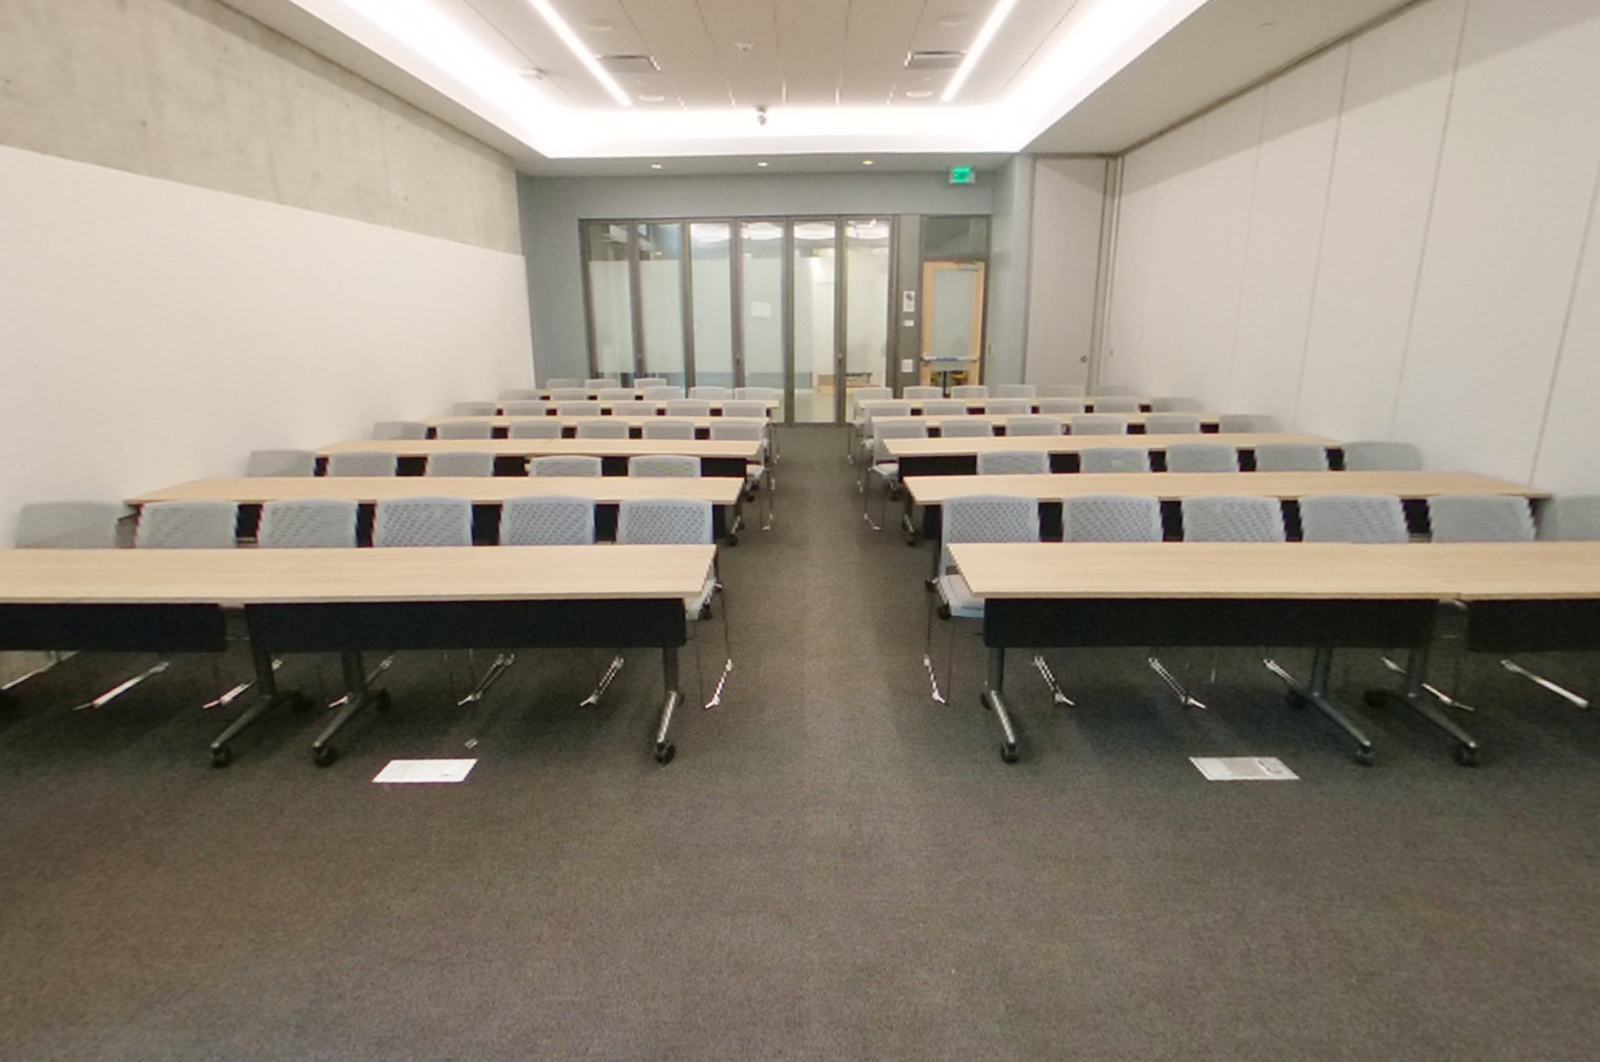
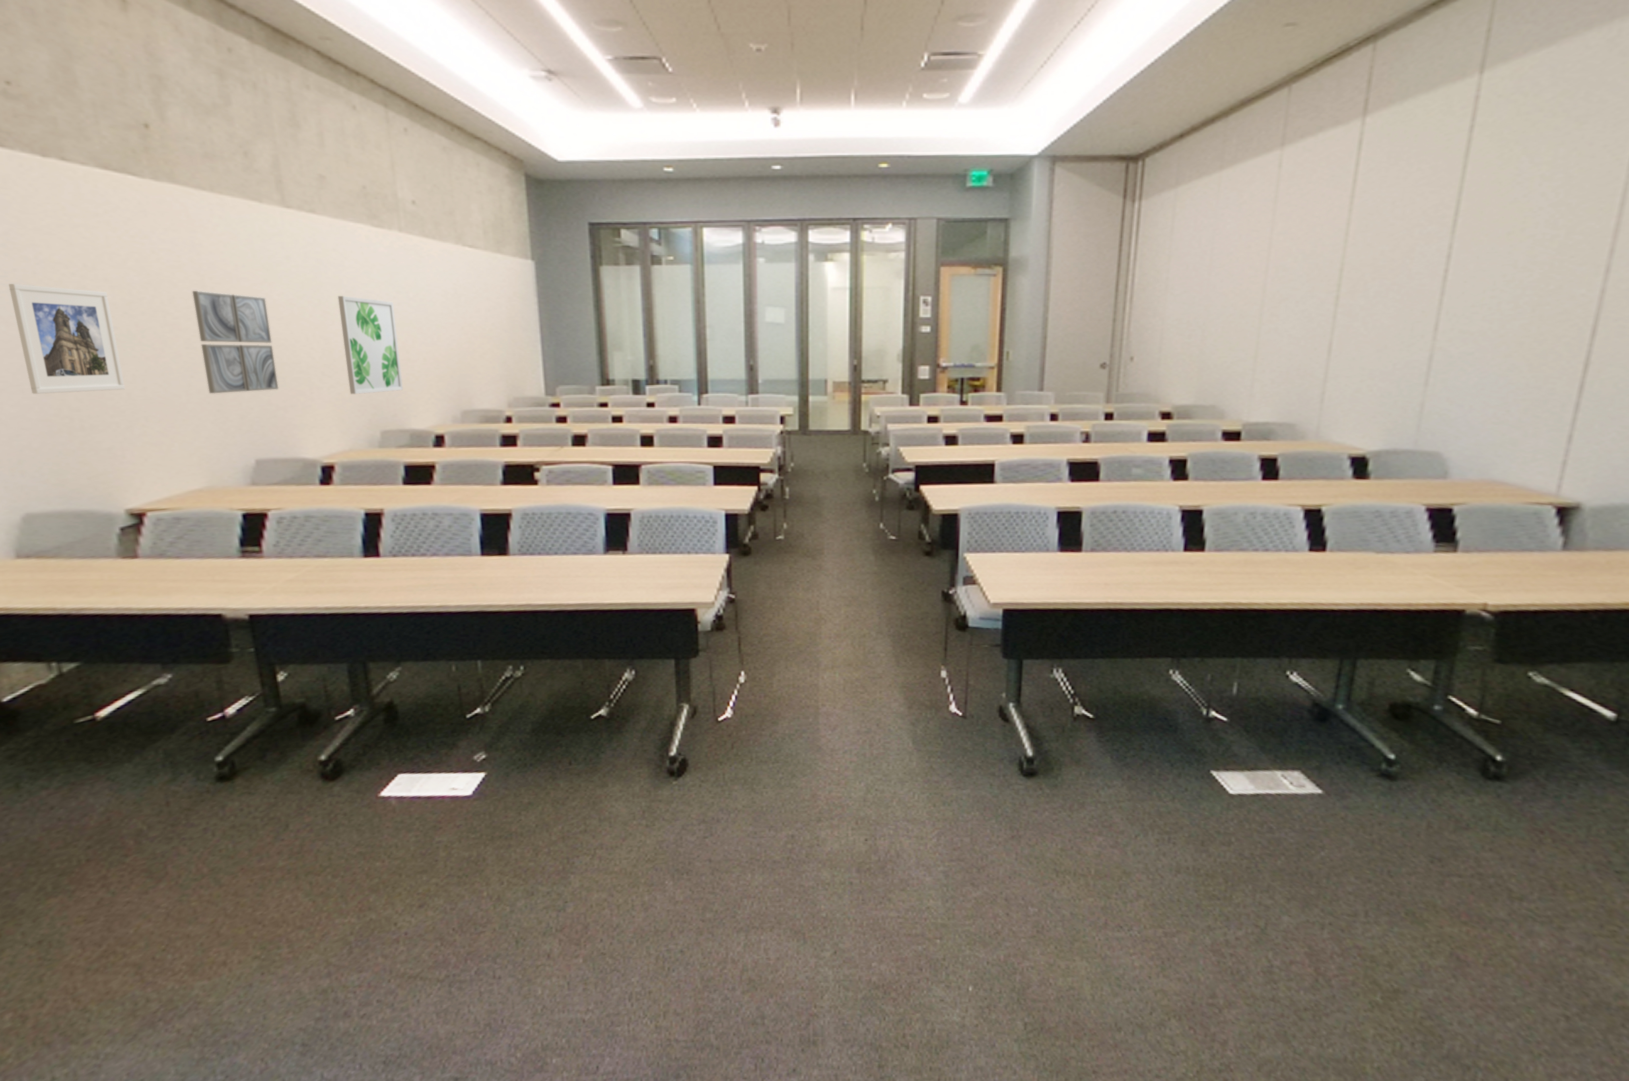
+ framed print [8,284,125,395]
+ wall art [192,291,279,393]
+ wall art [338,296,403,395]
